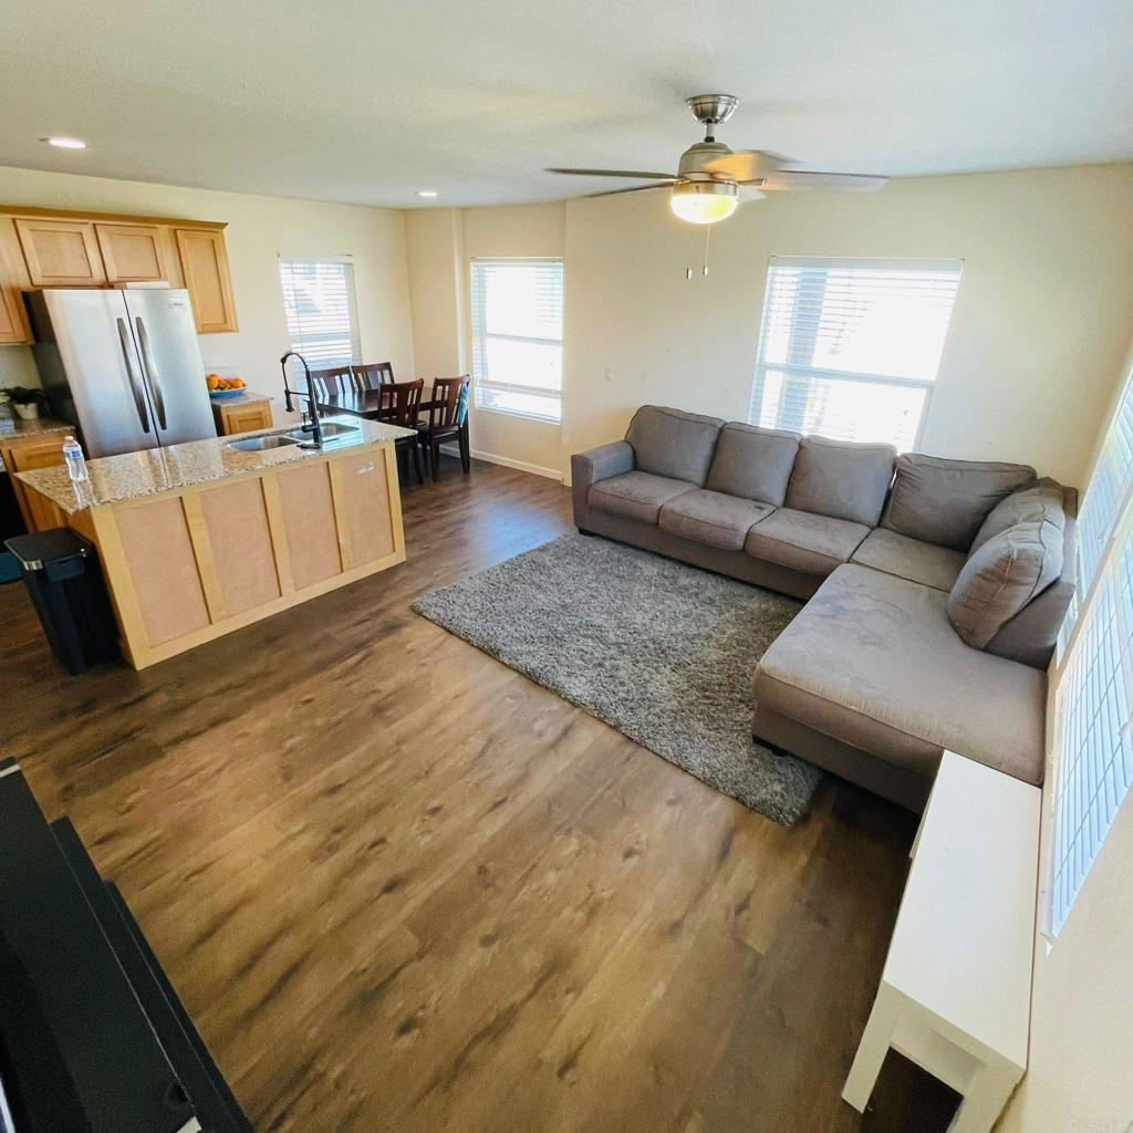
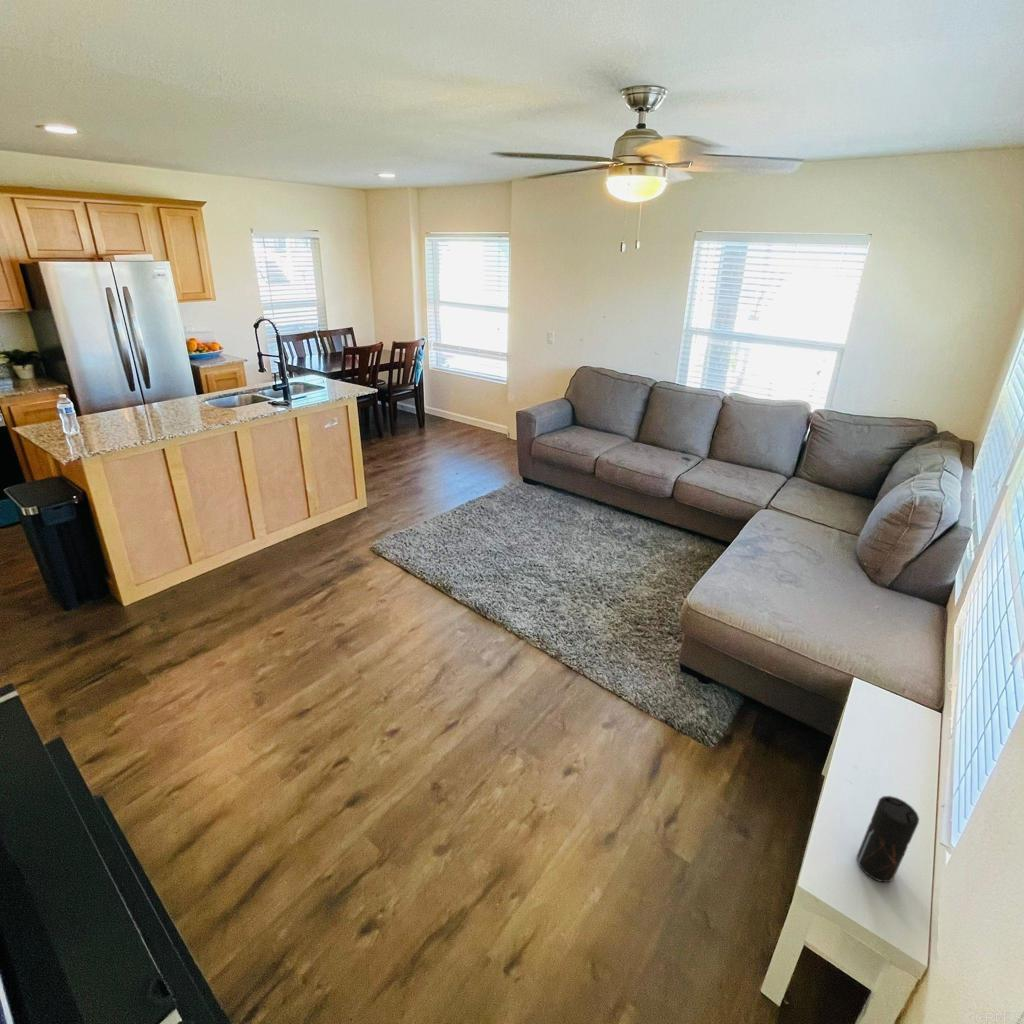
+ pepper grinder [855,795,920,883]
